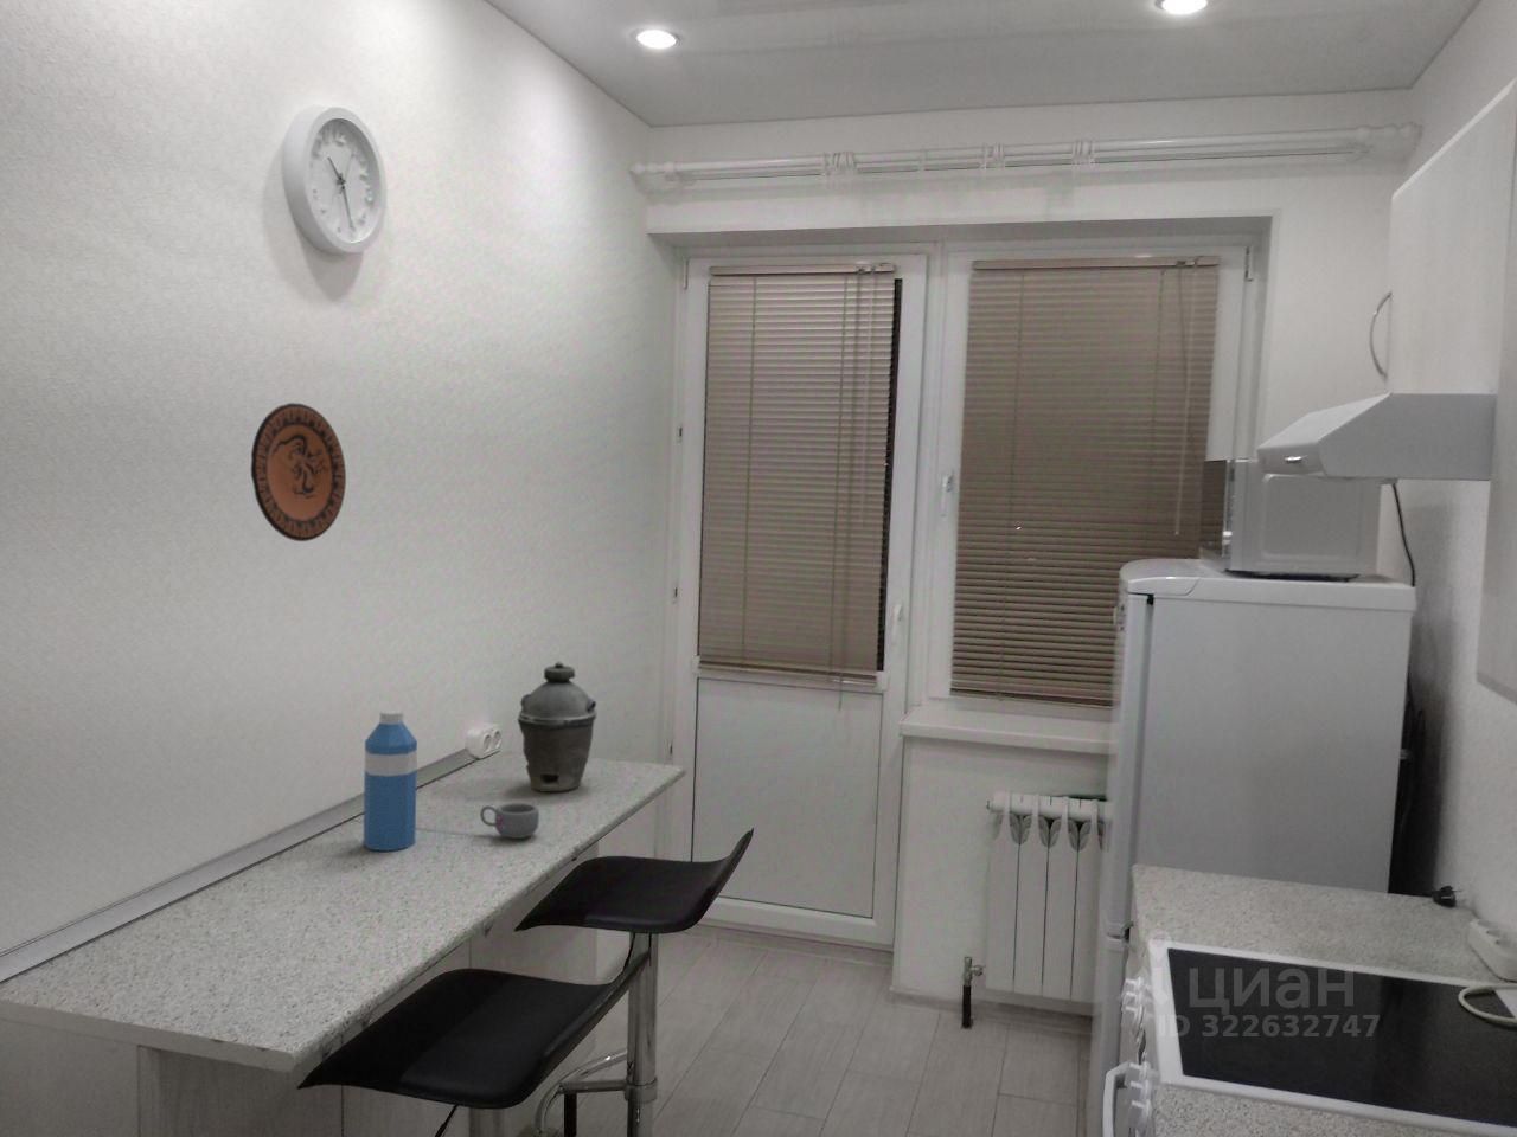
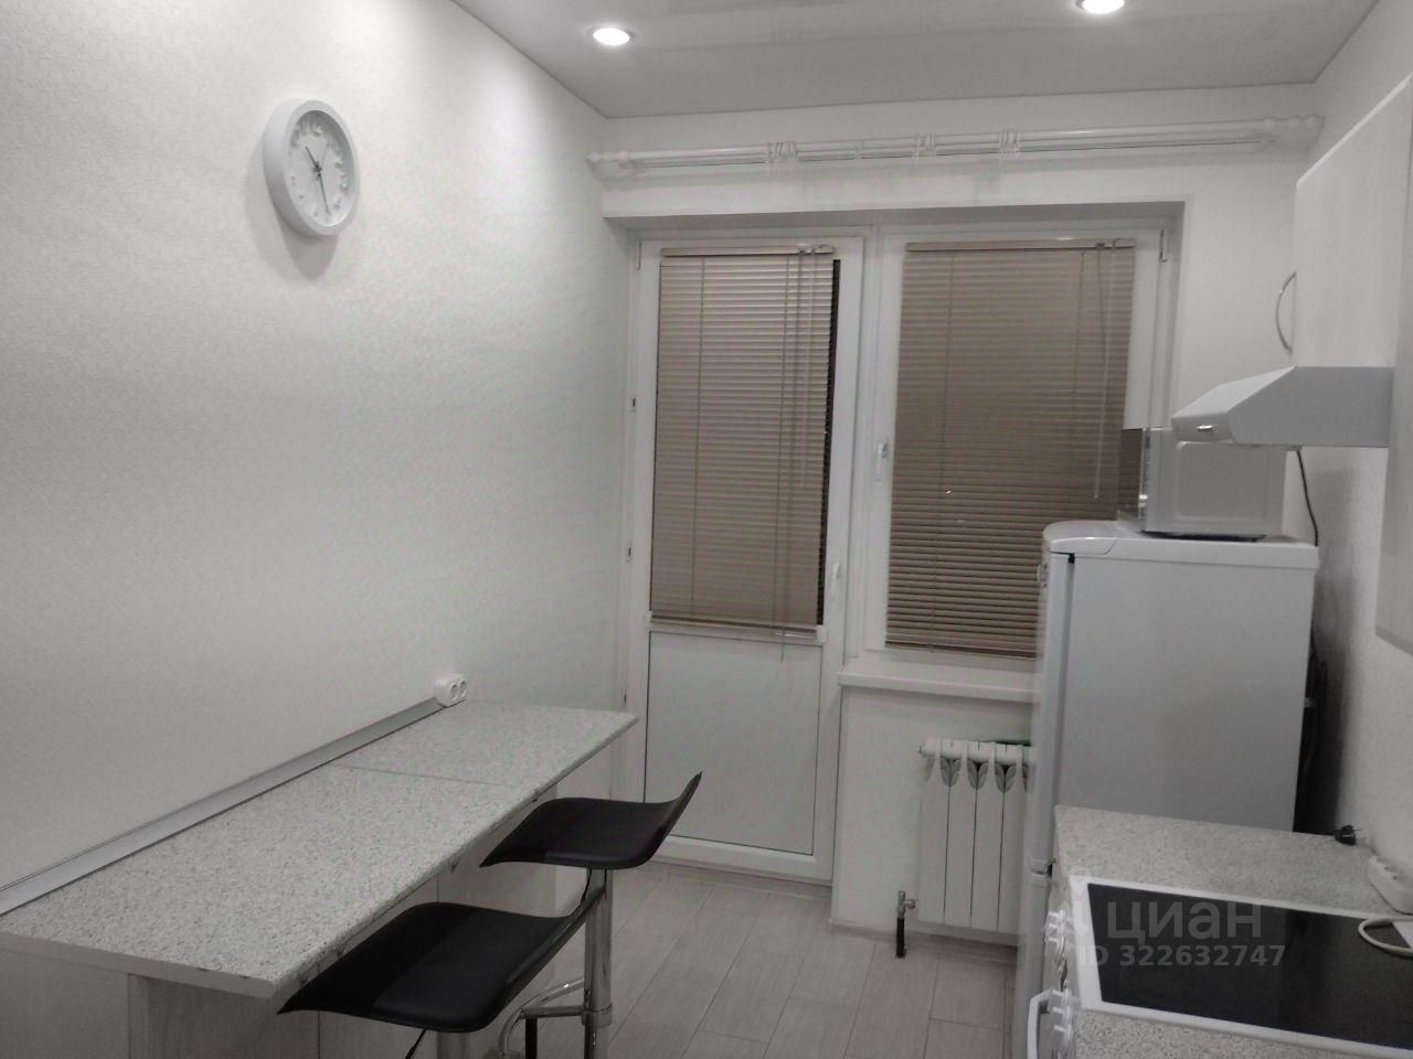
- water bottle [363,708,418,853]
- kettle [517,660,598,793]
- decorative plate [250,401,348,542]
- mug [479,801,540,840]
